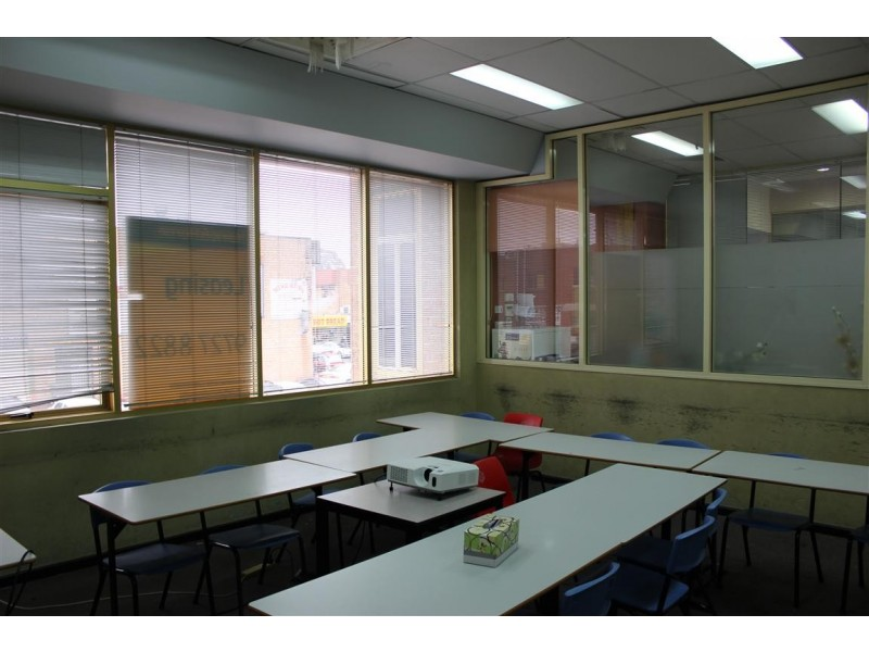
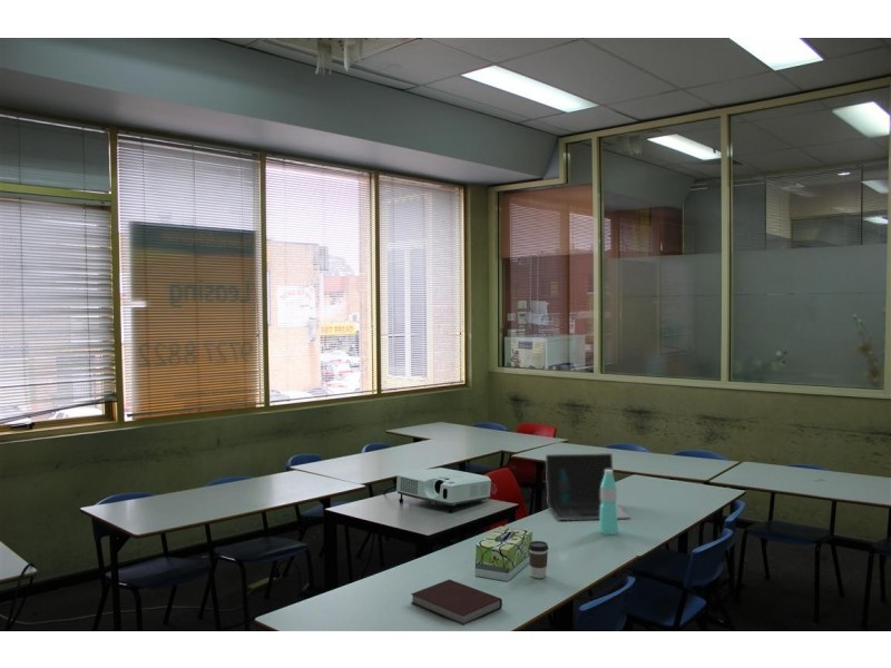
+ laptop [545,452,631,521]
+ water bottle [598,470,619,536]
+ coffee cup [527,540,549,579]
+ notebook [410,578,503,626]
